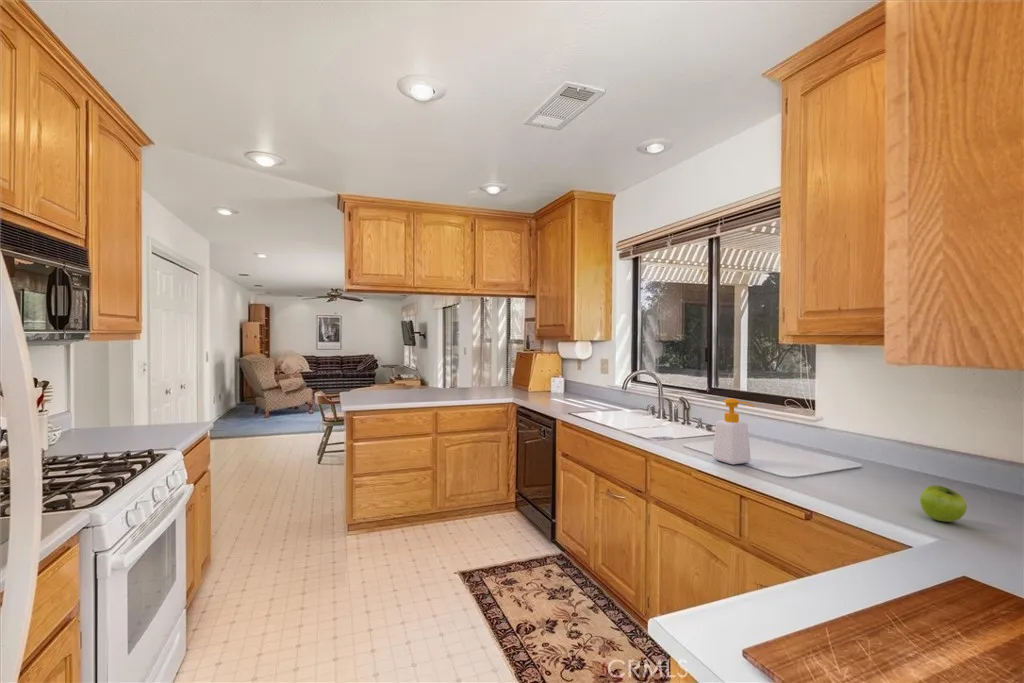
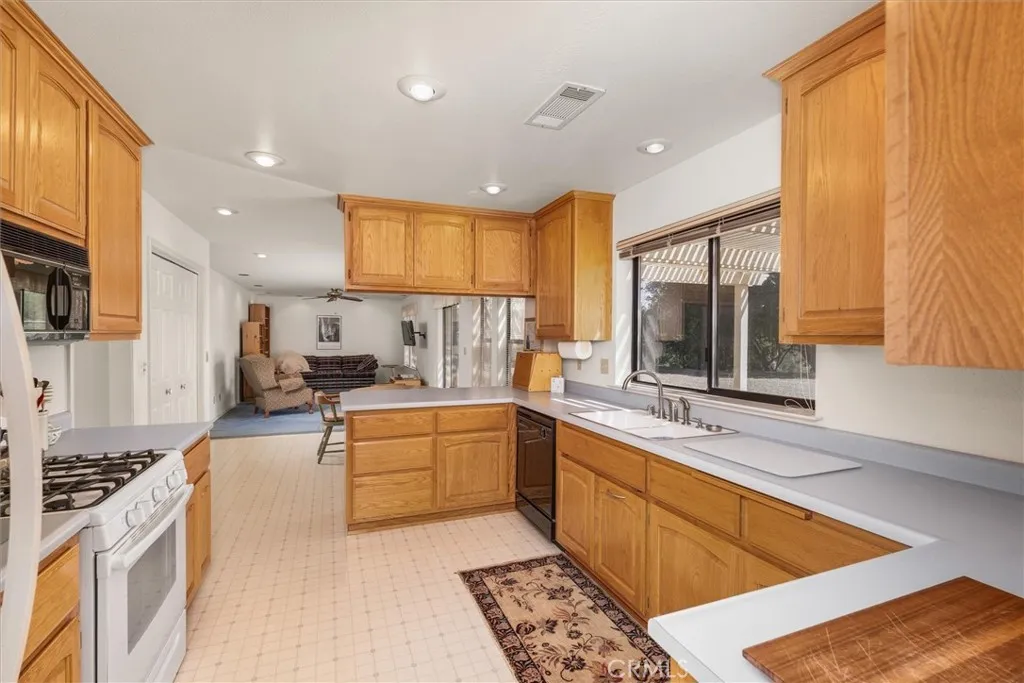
- fruit [919,484,968,523]
- soap bottle [712,397,755,465]
